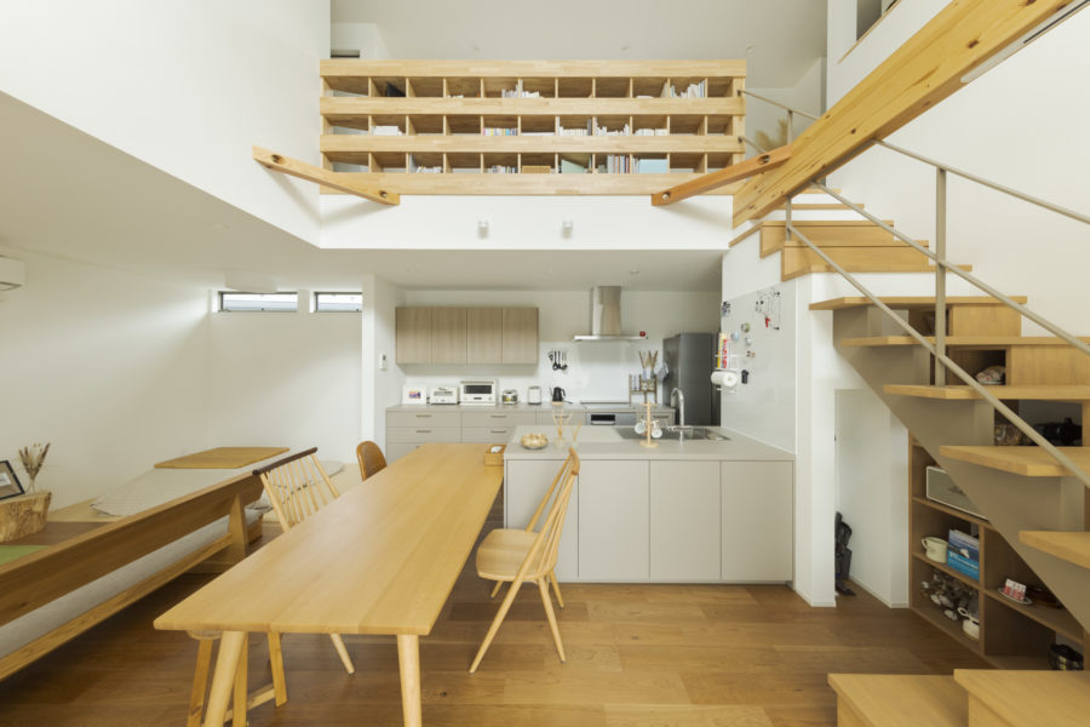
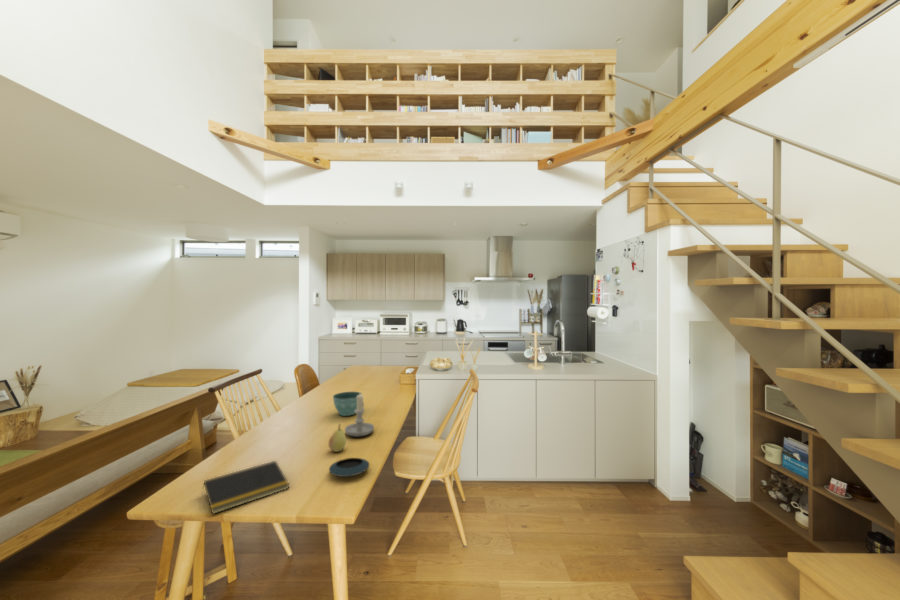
+ candle [344,393,375,438]
+ flower pot [332,391,363,417]
+ notepad [200,460,291,515]
+ fruit [328,422,347,453]
+ saucer [328,457,370,478]
